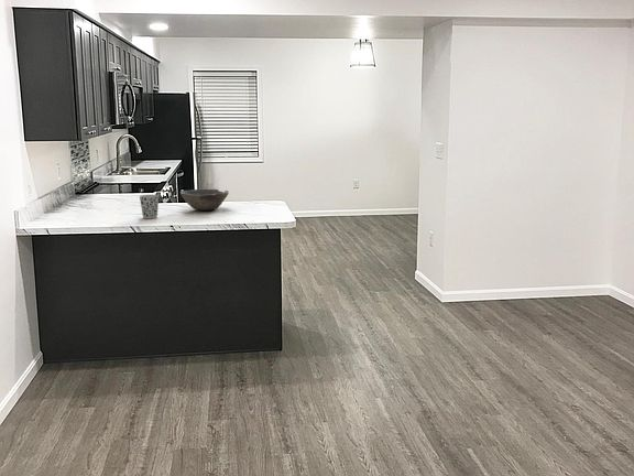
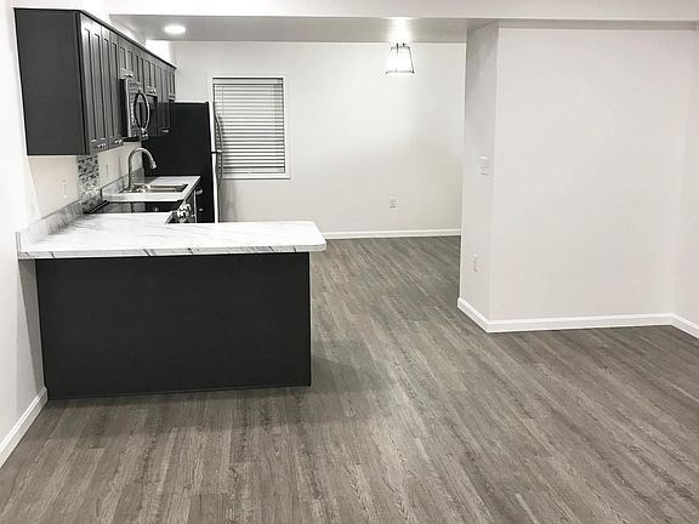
- bowl [179,188,230,212]
- cup [139,194,160,219]
